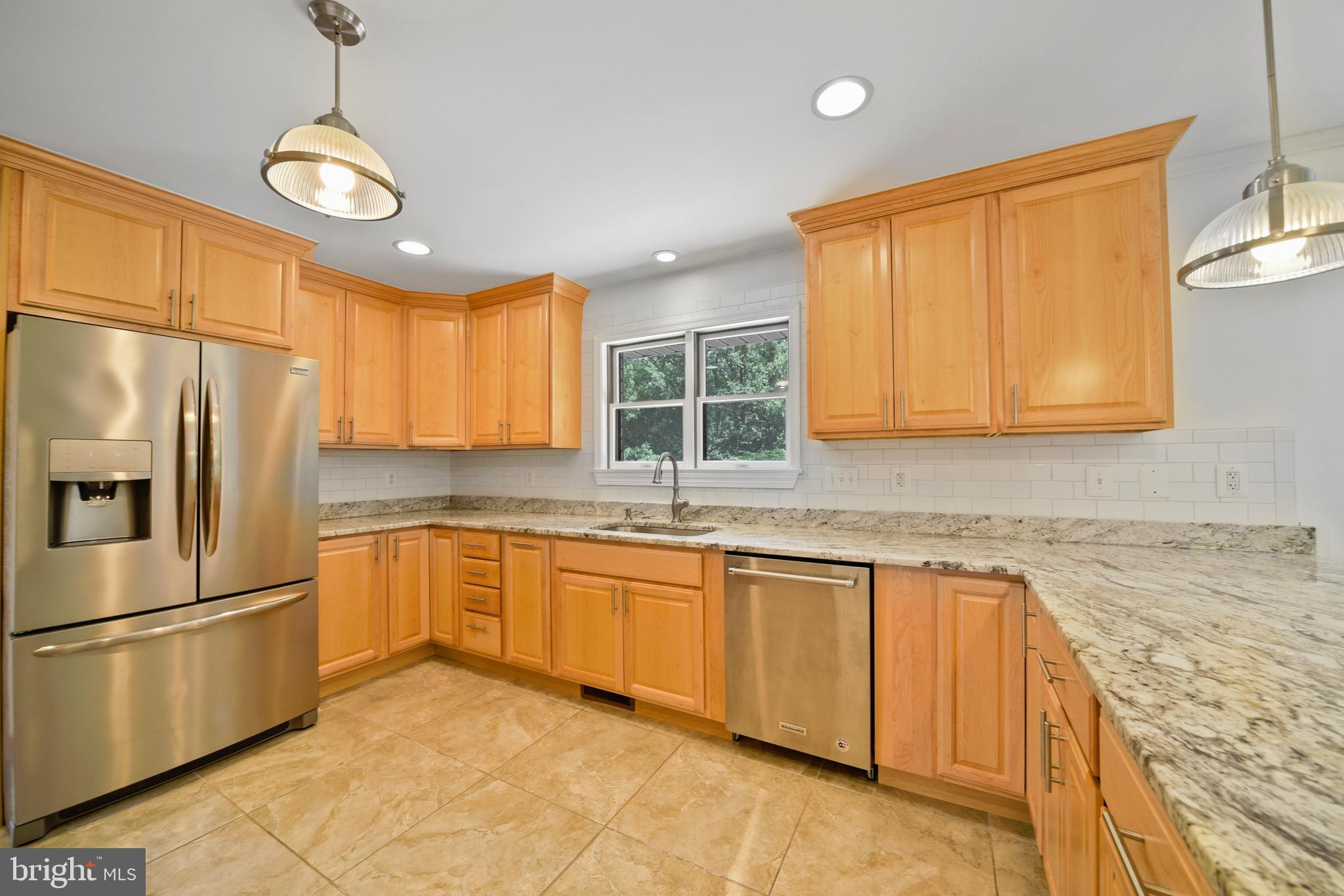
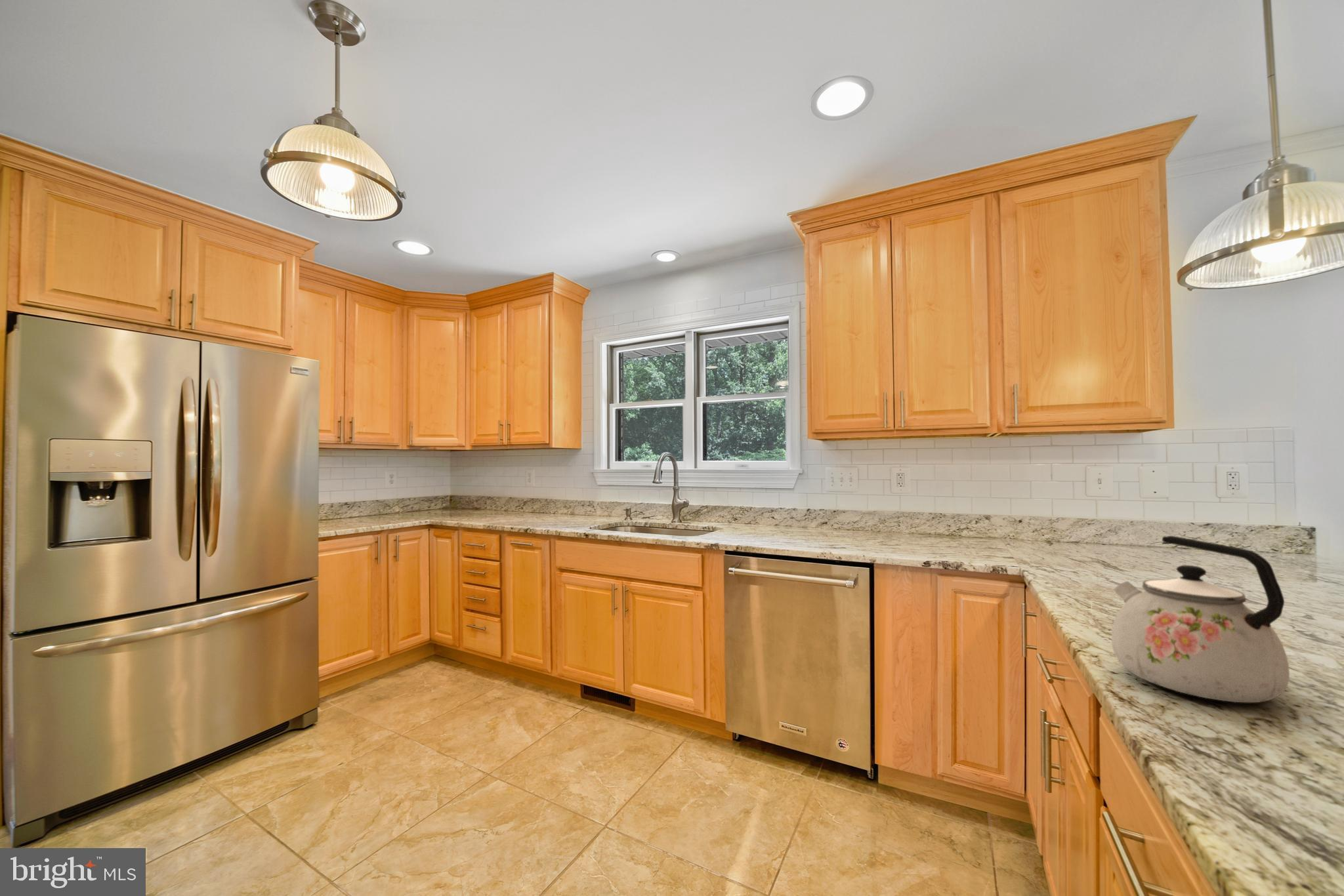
+ kettle [1110,535,1290,703]
